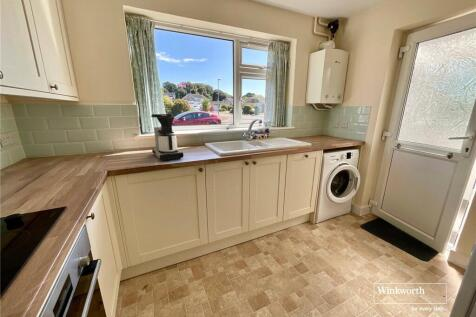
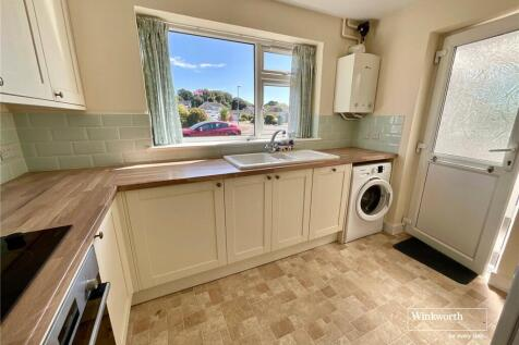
- coffee maker [150,113,184,162]
